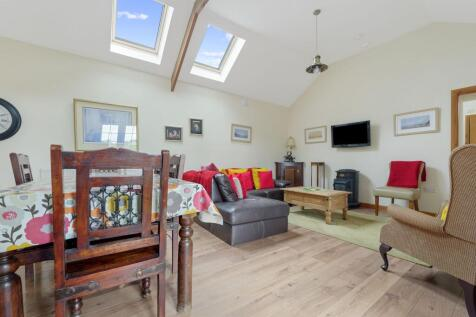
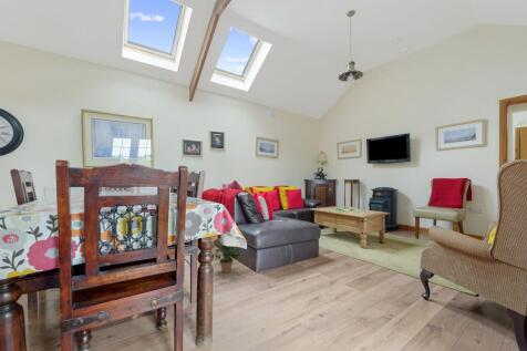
+ potted plant [214,242,244,273]
